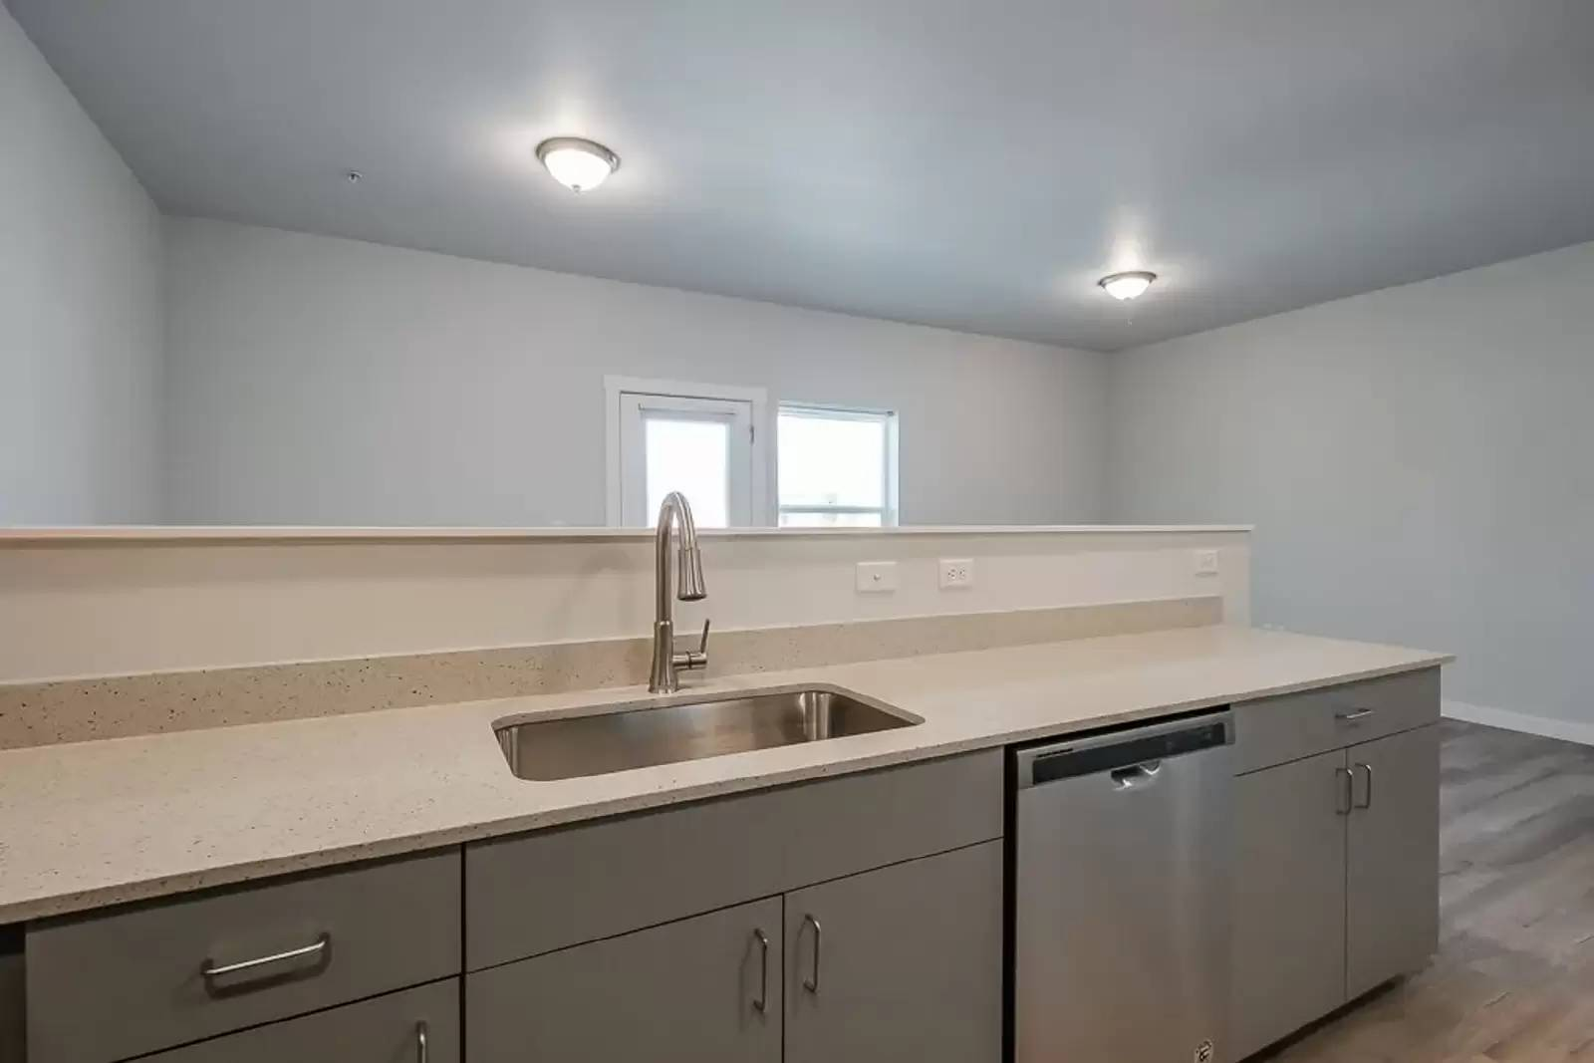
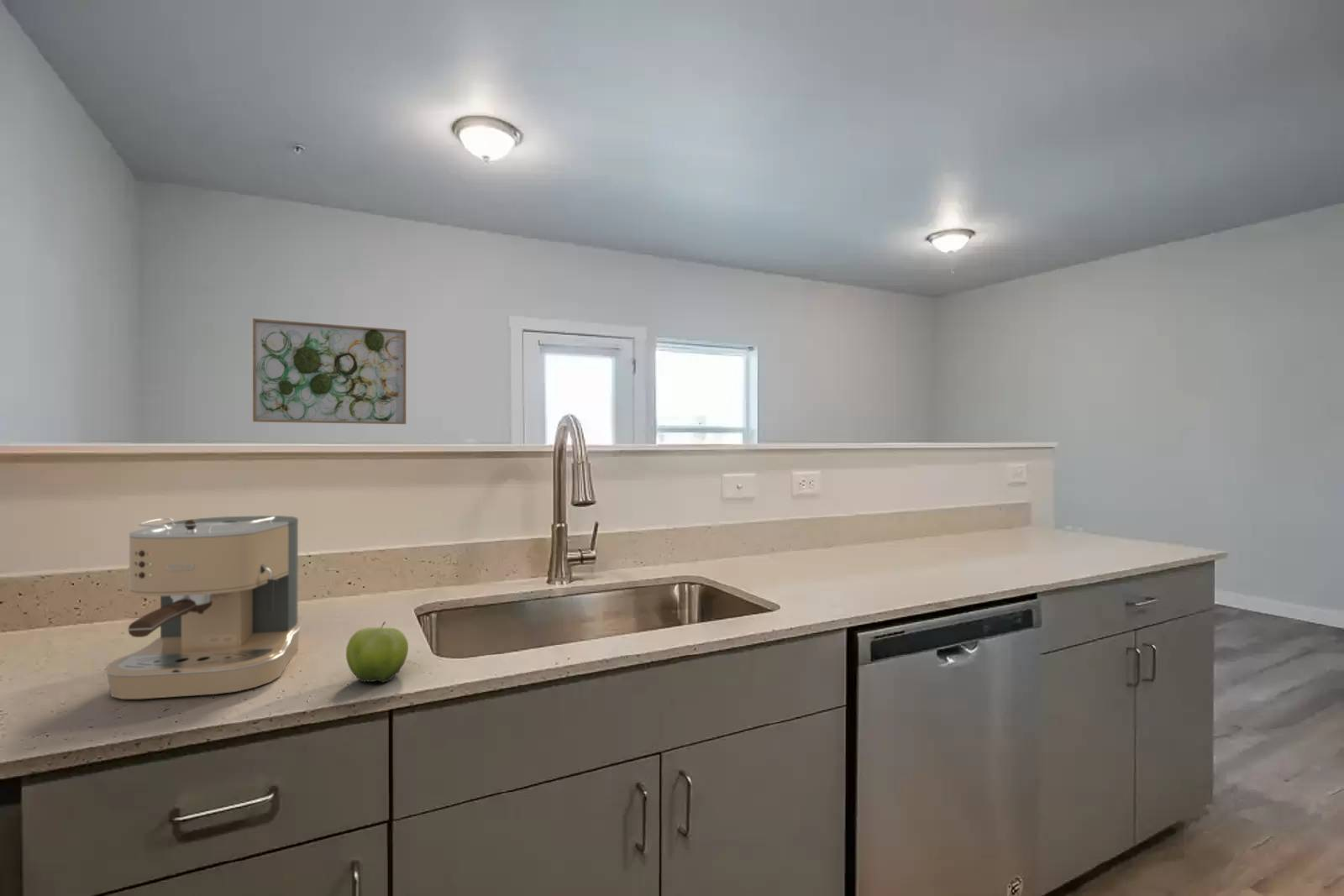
+ wall art [252,317,407,425]
+ coffee maker [104,515,302,700]
+ fruit [345,621,409,684]
